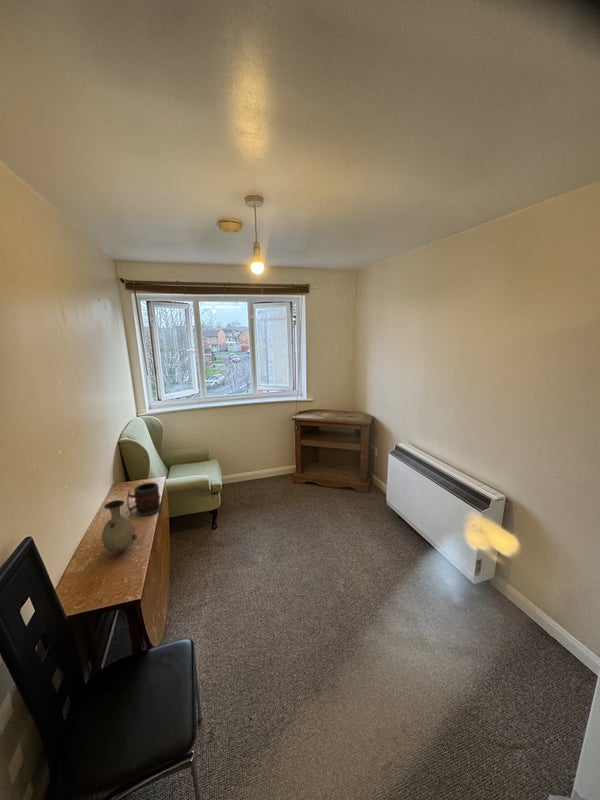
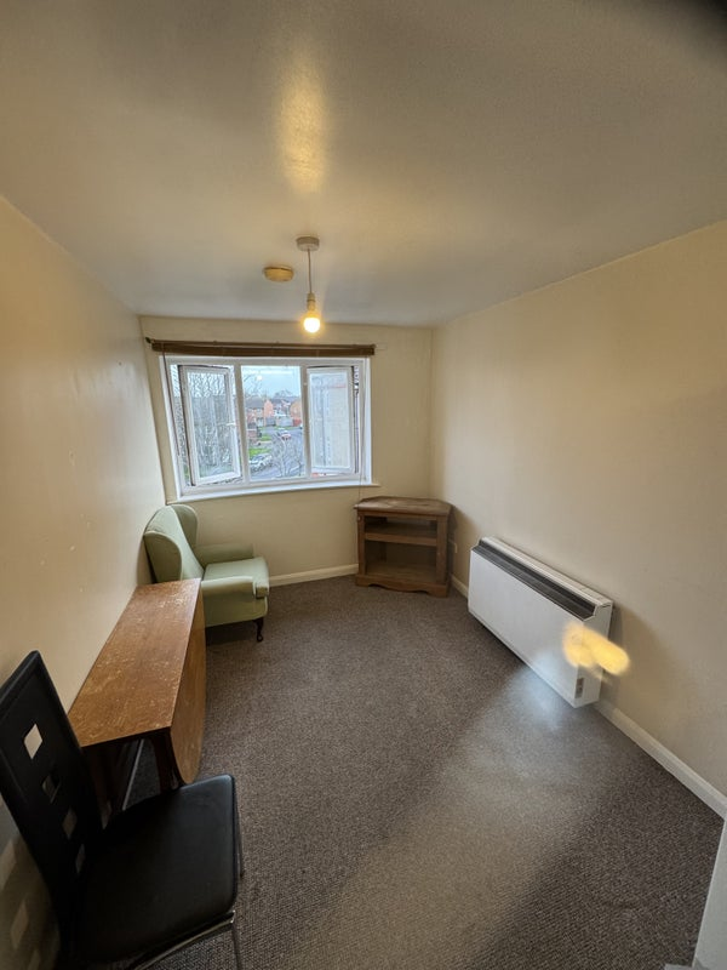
- mug [126,481,162,517]
- vase [101,499,139,553]
